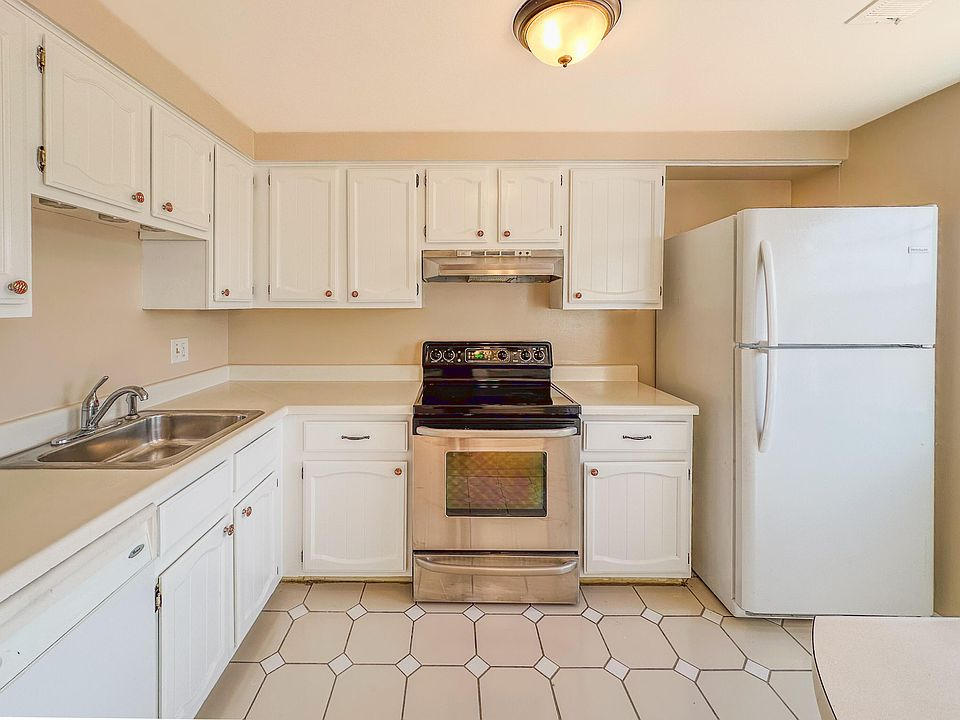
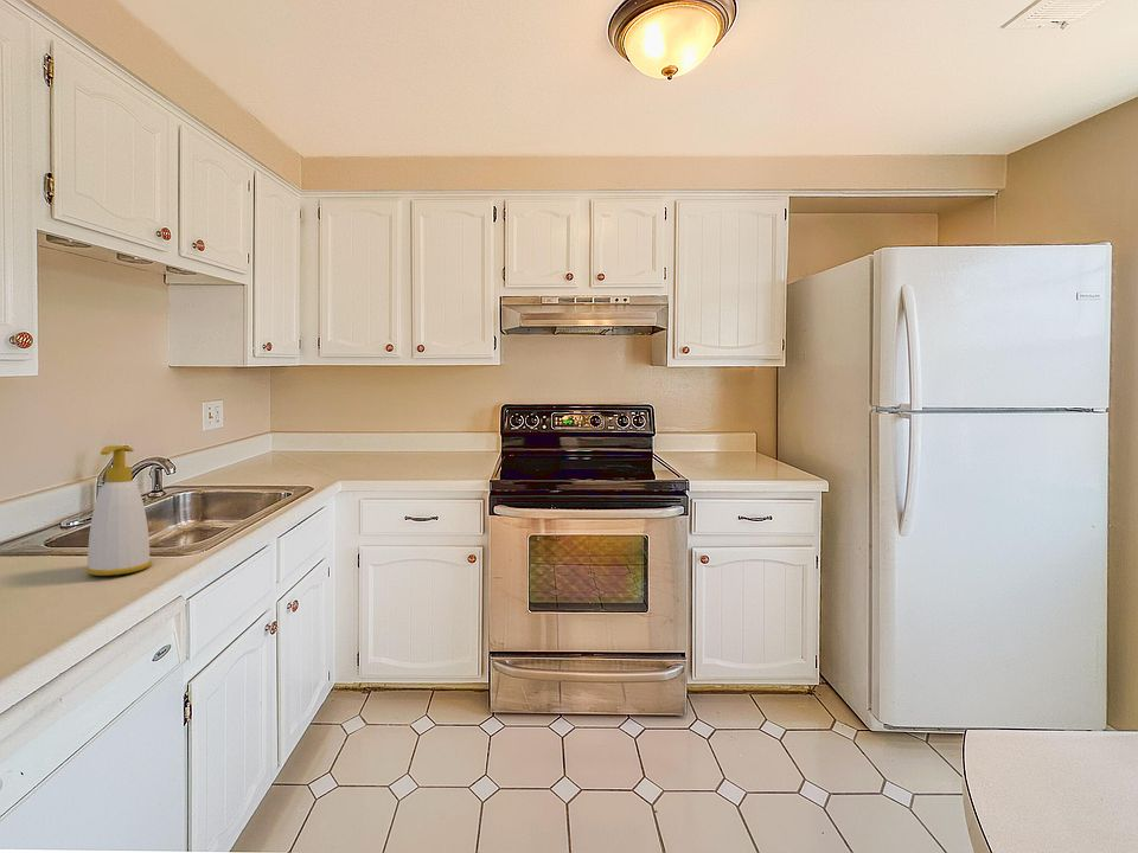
+ soap bottle [84,444,153,577]
